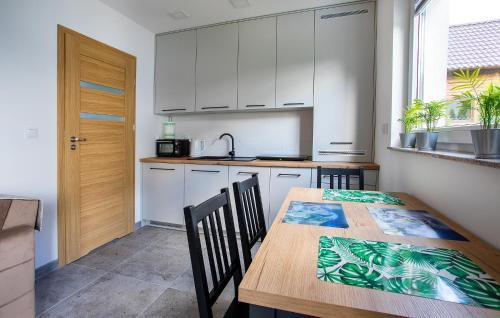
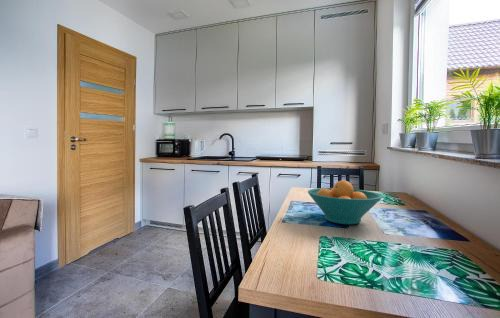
+ fruit bowl [307,179,383,225]
